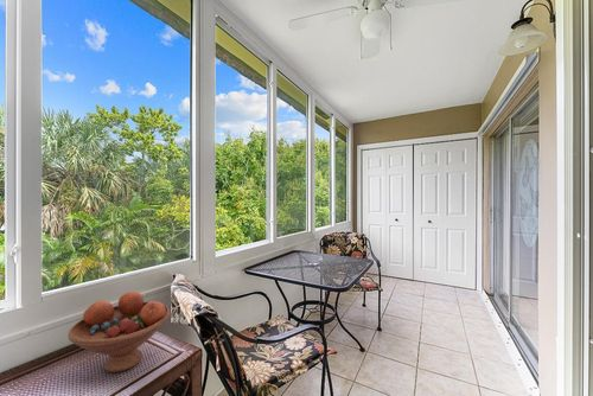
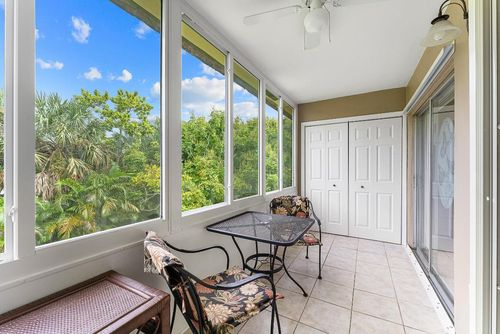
- fruit bowl [66,290,172,373]
